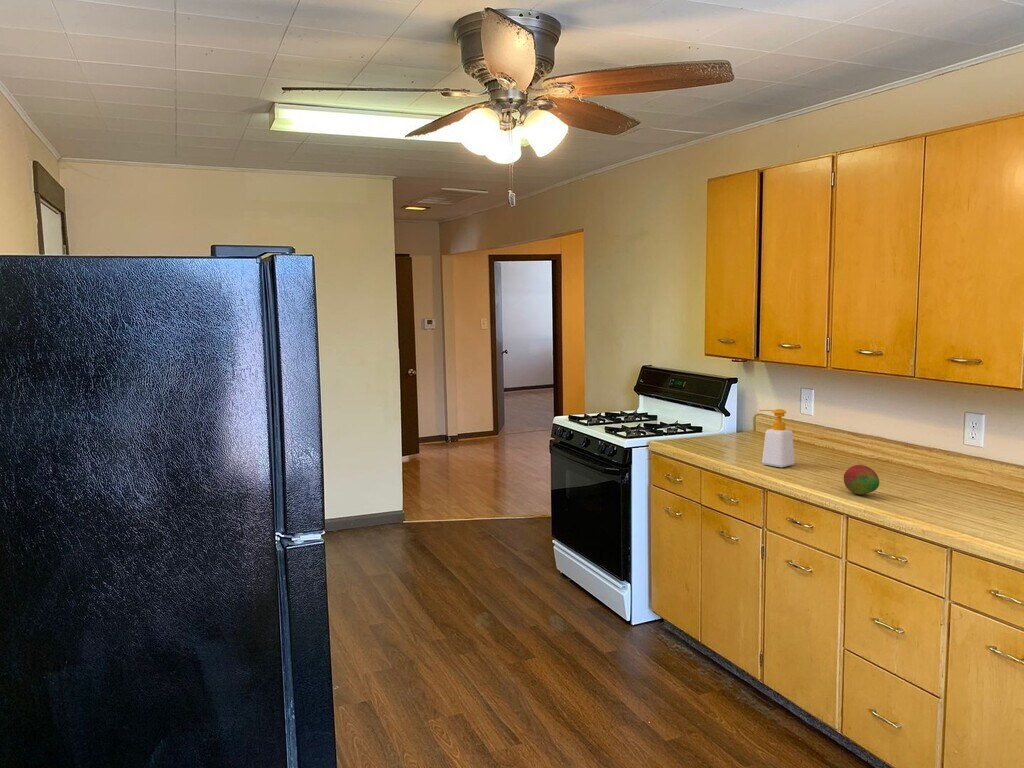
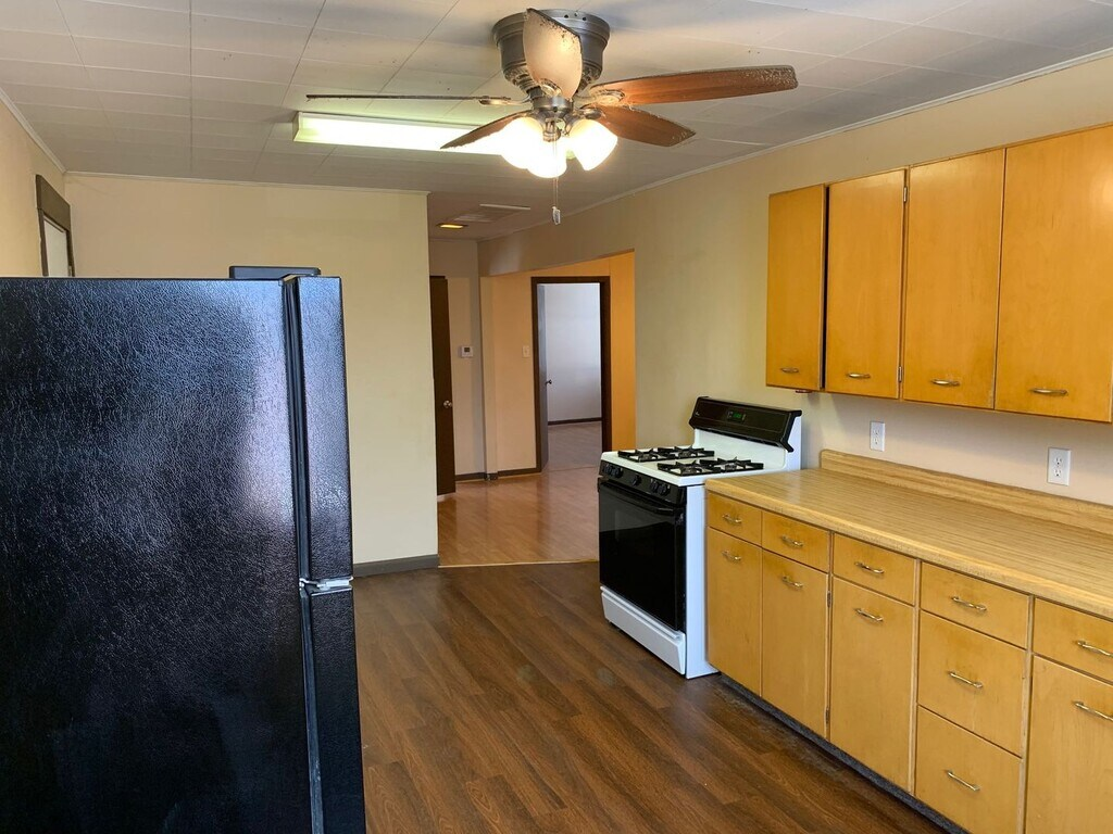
- fruit [843,464,880,495]
- soap bottle [758,408,796,468]
